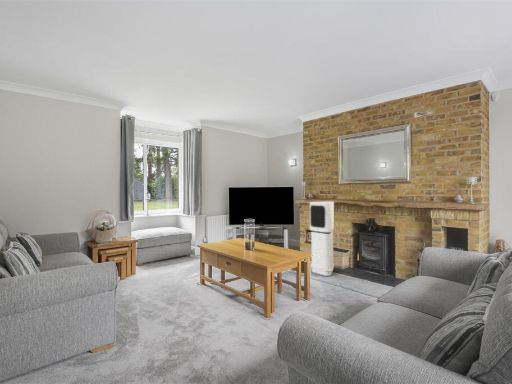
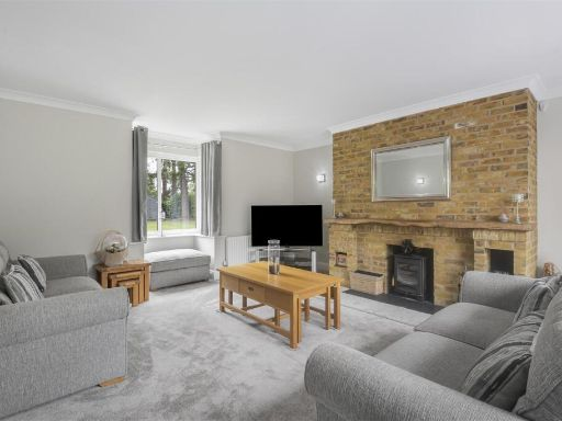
- air purifier [309,201,335,277]
